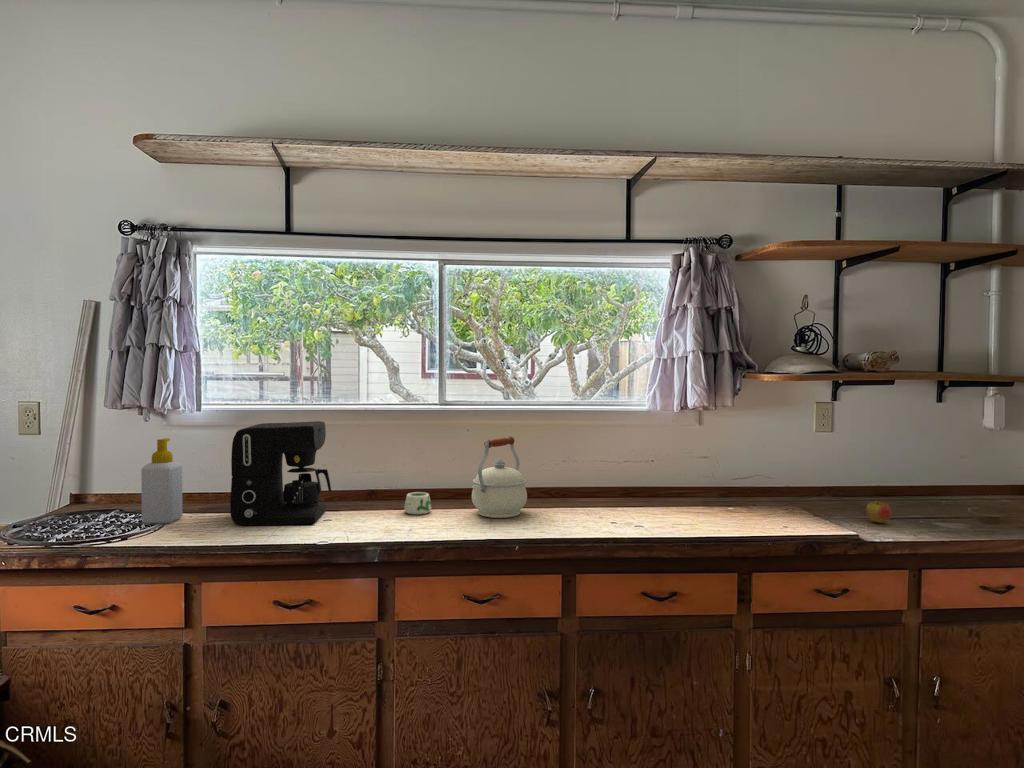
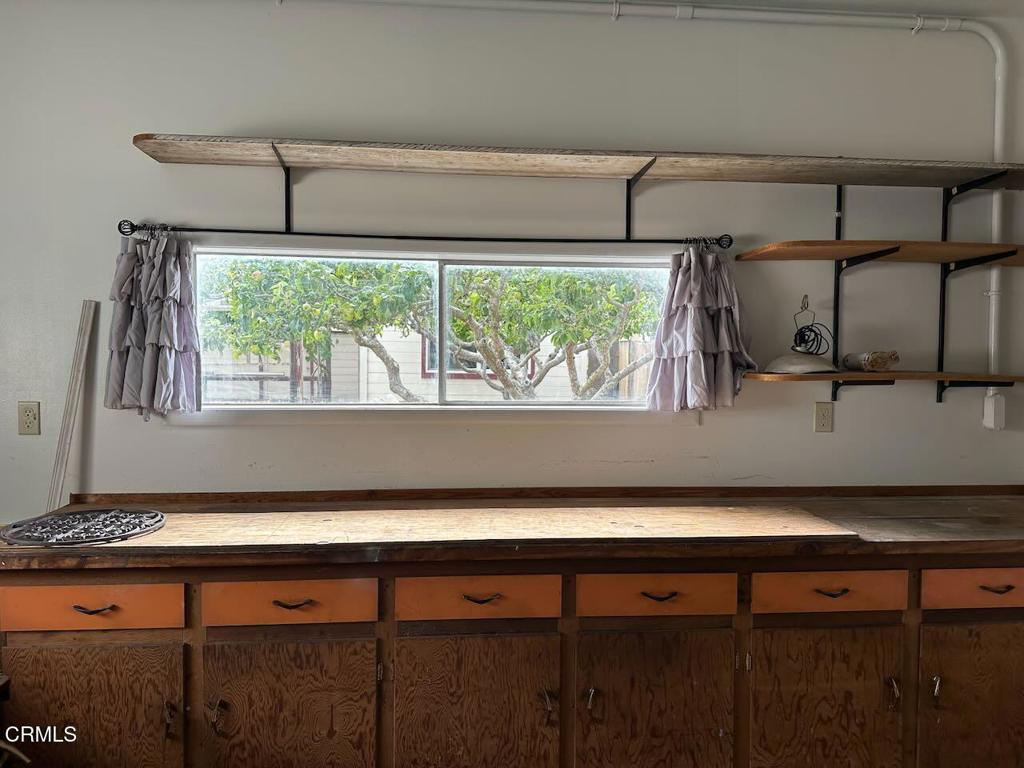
- soap bottle [140,437,183,524]
- kettle [471,436,528,519]
- apple [865,497,892,524]
- mug [403,491,432,516]
- coffee maker [229,420,332,526]
